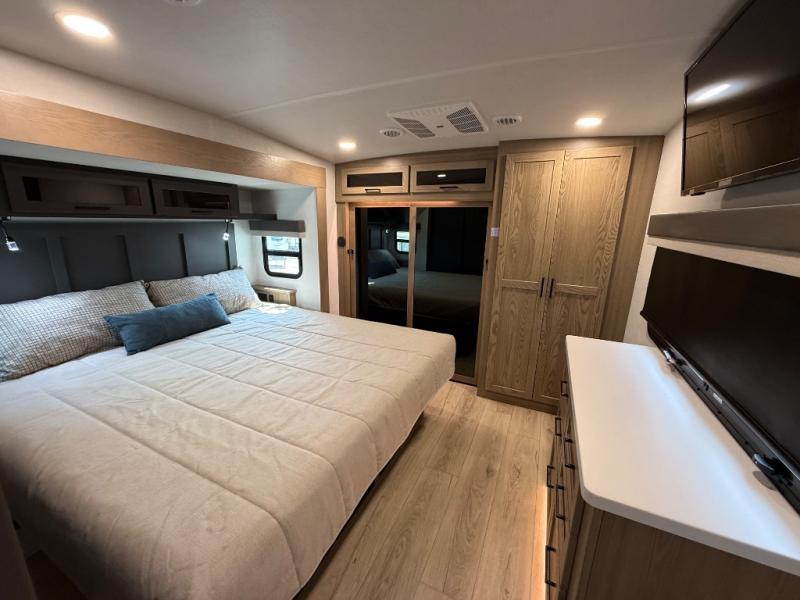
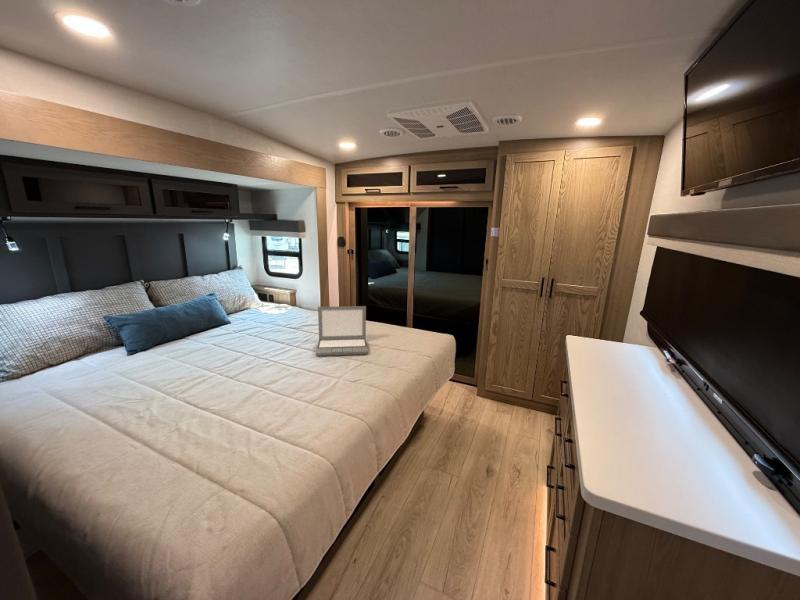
+ laptop [315,305,369,357]
